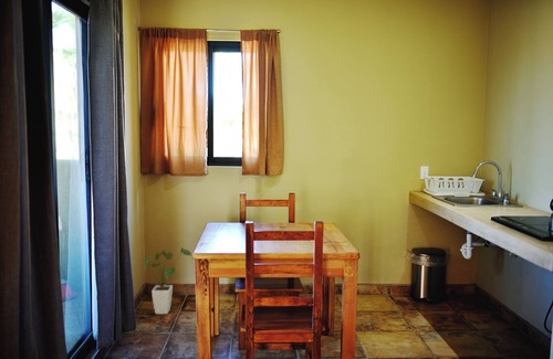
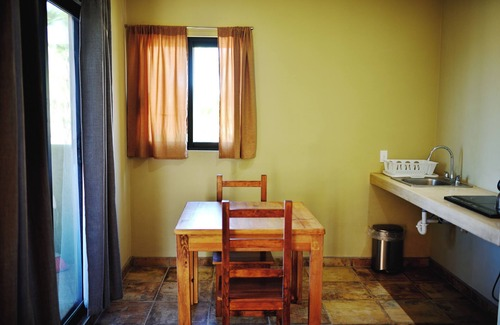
- house plant [144,246,192,315]
